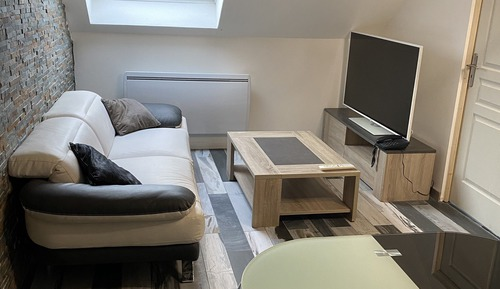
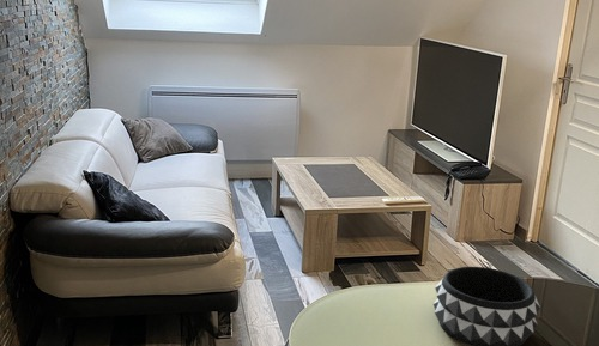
+ decorative bowl [432,266,541,346]
